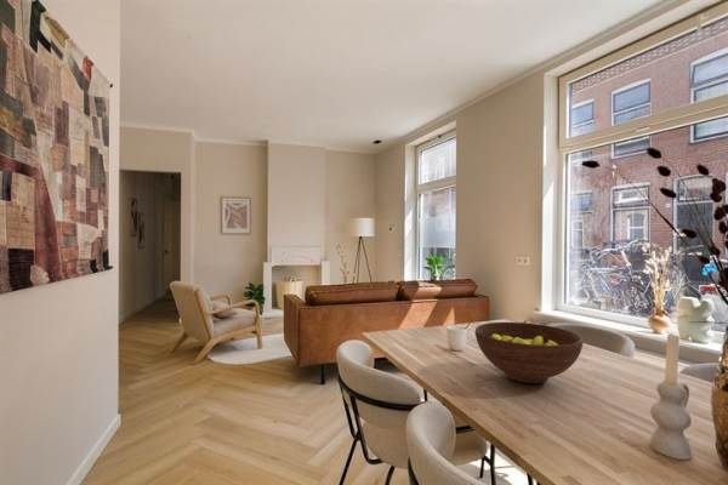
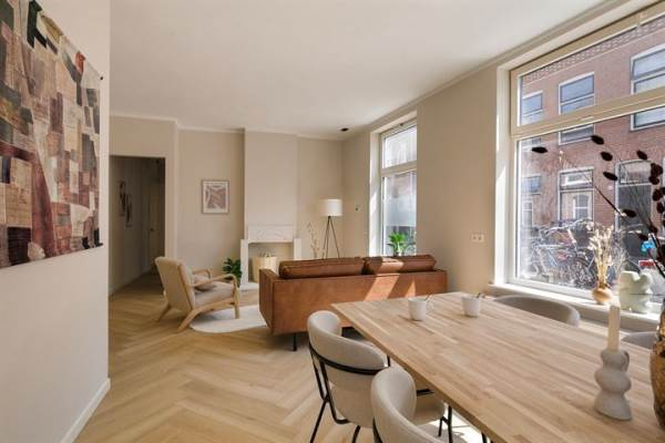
- fruit bowl [474,321,584,384]
